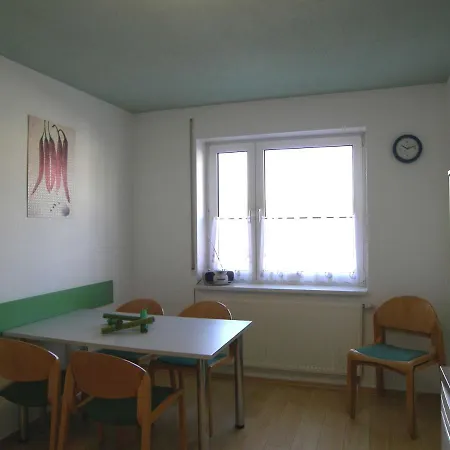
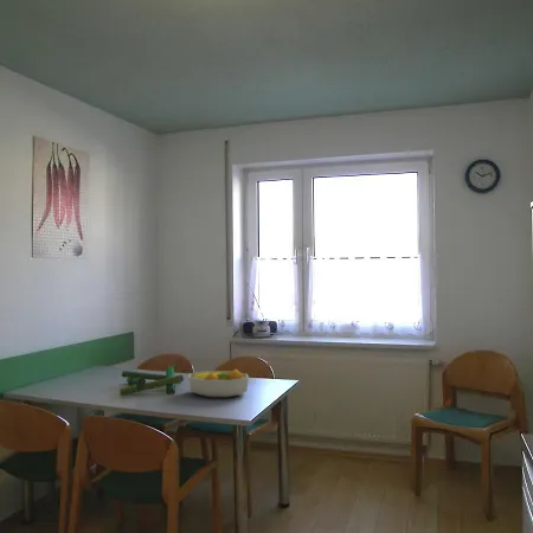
+ fruit bowl [187,368,250,398]
